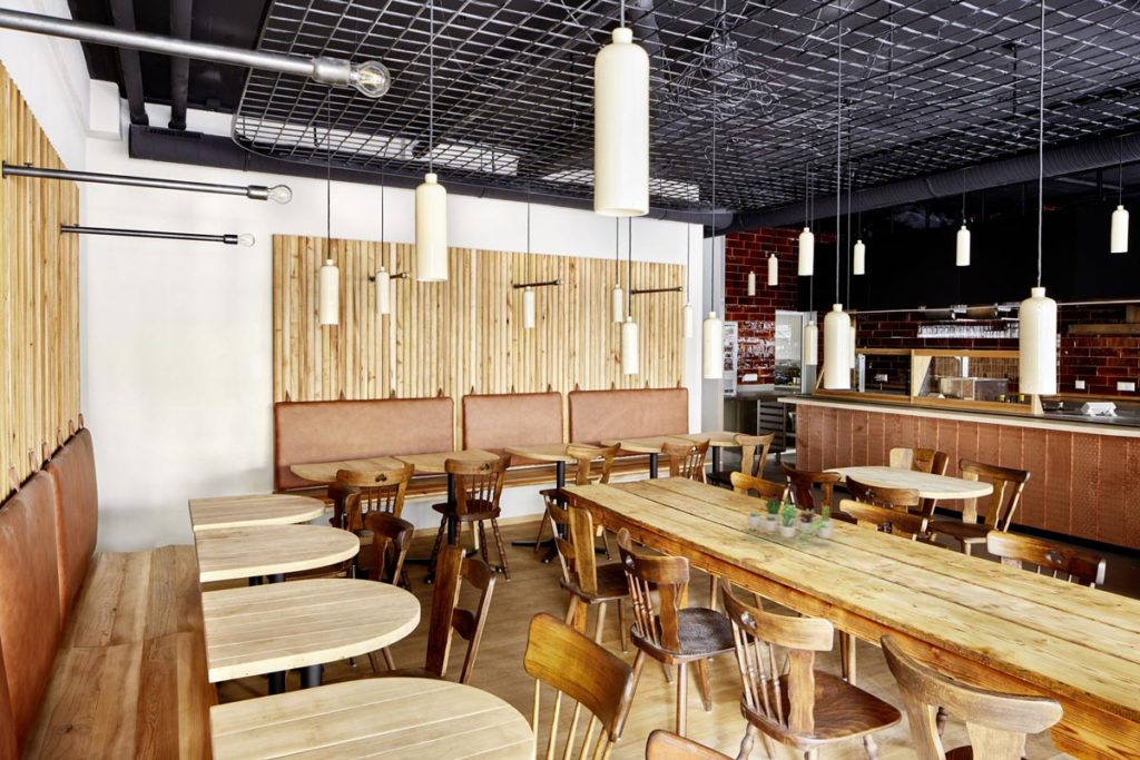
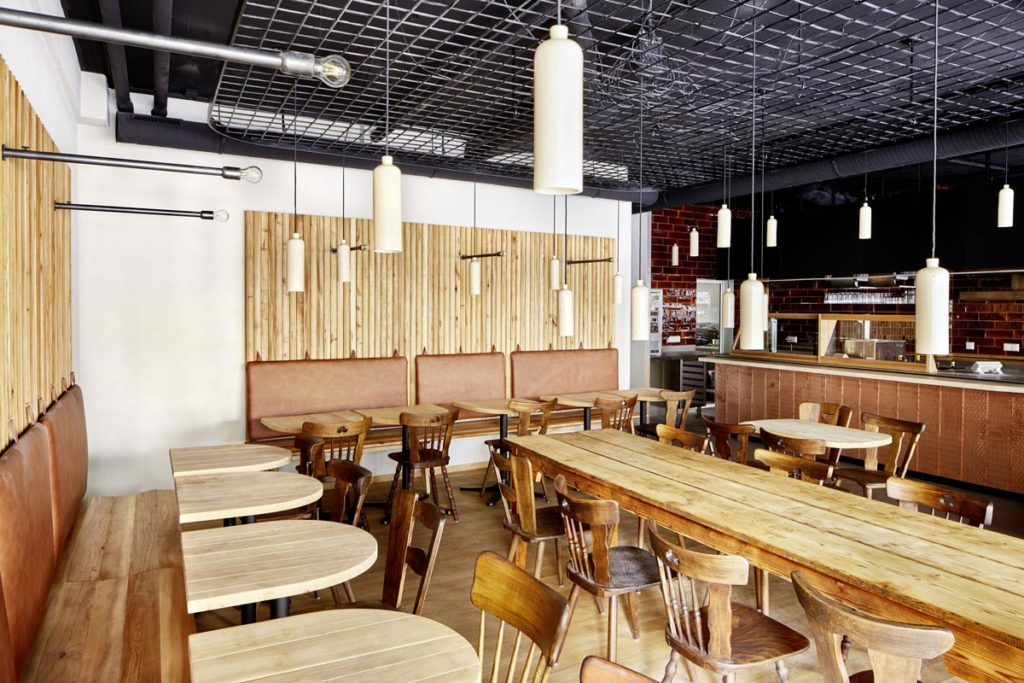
- succulent plant [741,495,835,550]
